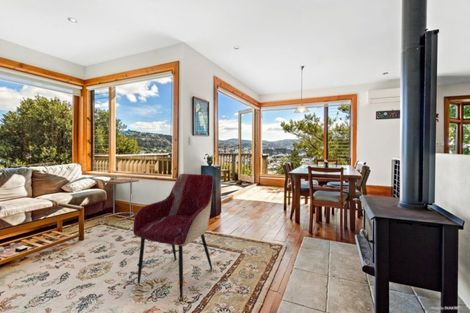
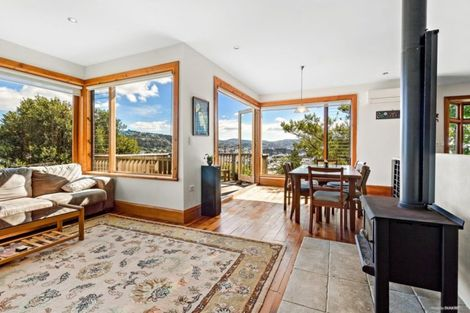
- armchair [132,173,214,299]
- side table [102,177,140,221]
